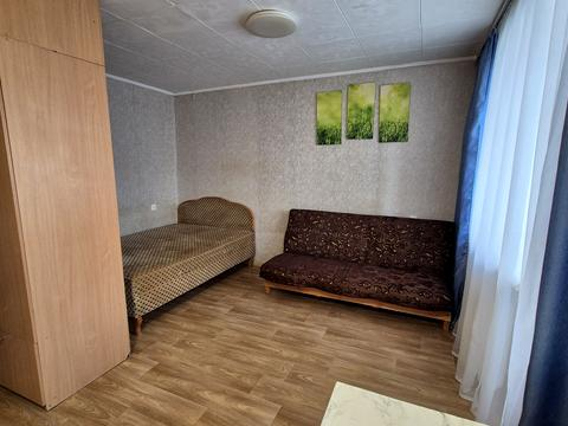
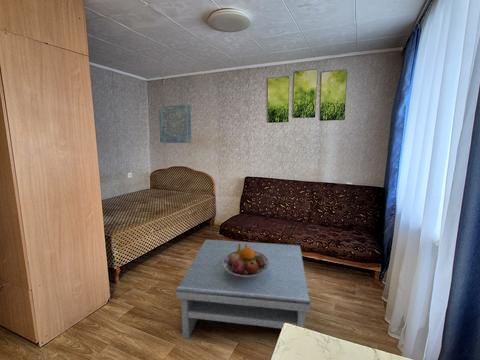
+ coffee table [175,239,311,340]
+ fruit bowl [223,244,269,277]
+ wall art [158,103,192,144]
